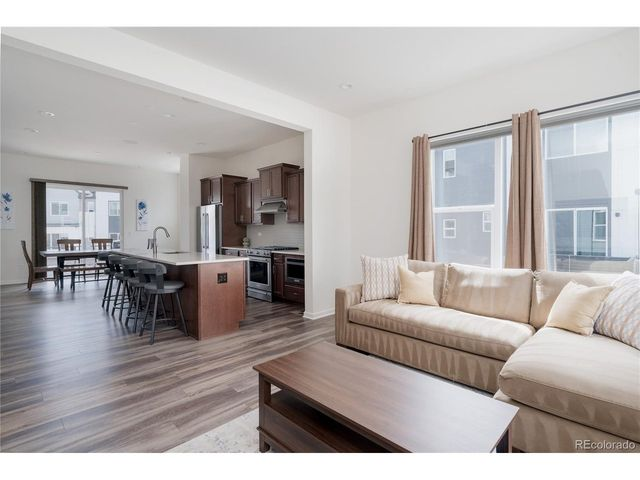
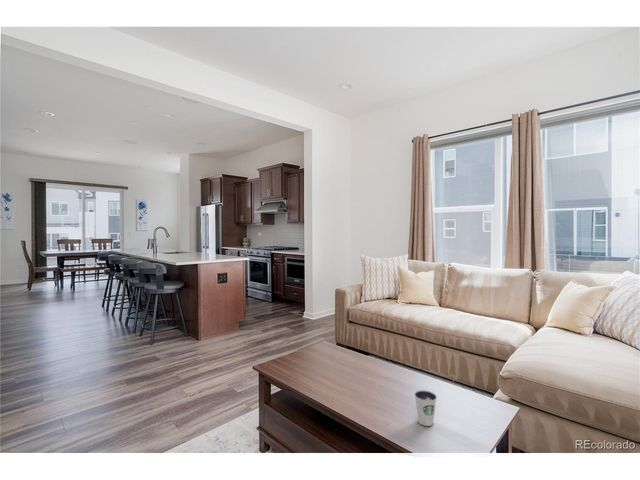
+ dixie cup [413,389,438,427]
